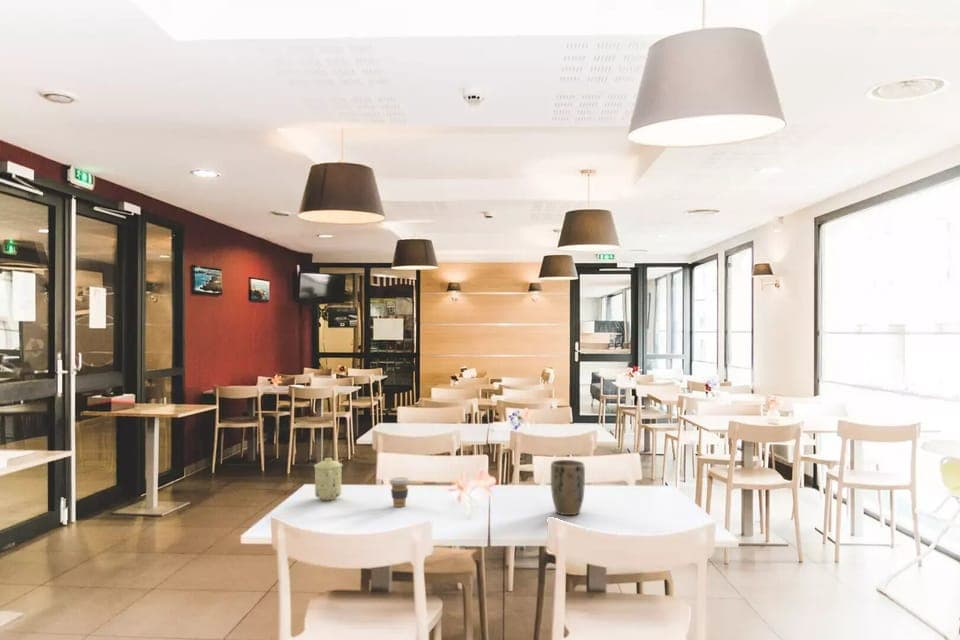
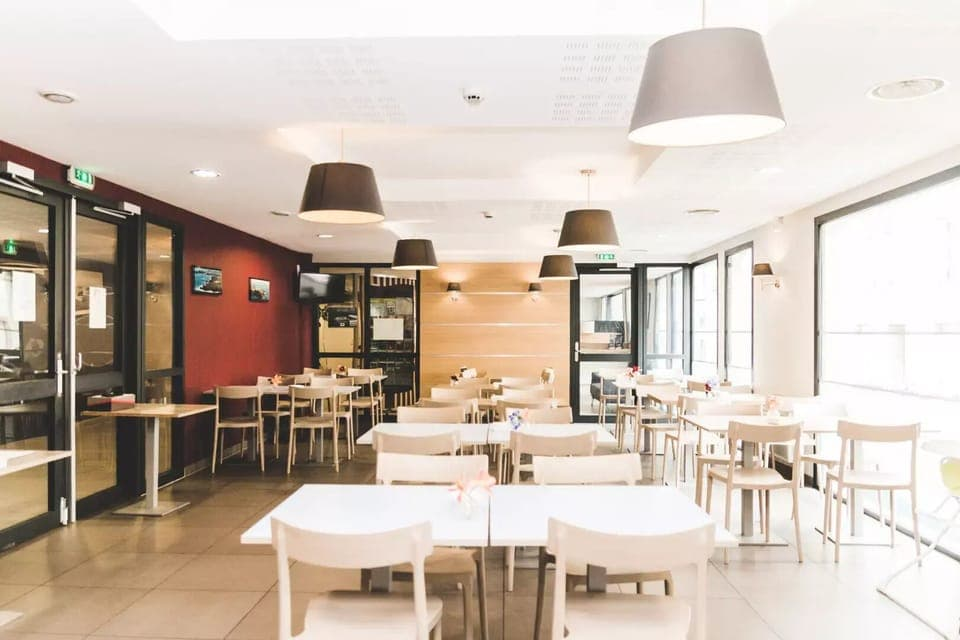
- plant pot [550,459,586,516]
- mug [313,457,344,501]
- coffee cup [389,476,410,508]
